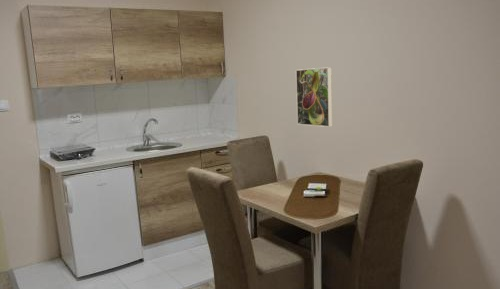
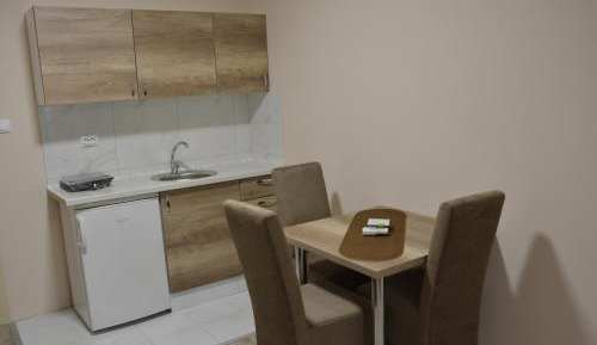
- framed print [295,66,333,128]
